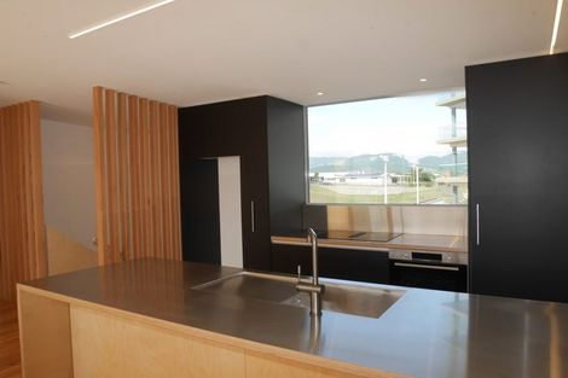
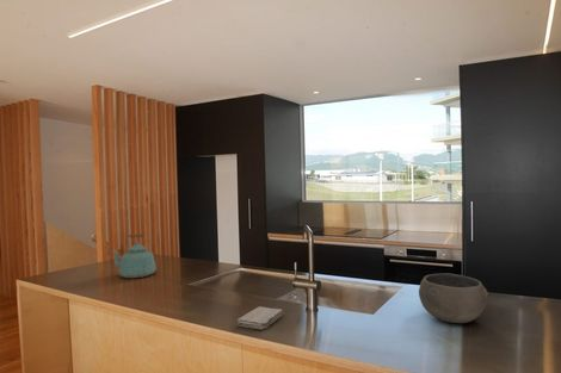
+ washcloth [236,305,285,330]
+ bowl [418,272,489,324]
+ kettle [110,232,158,279]
